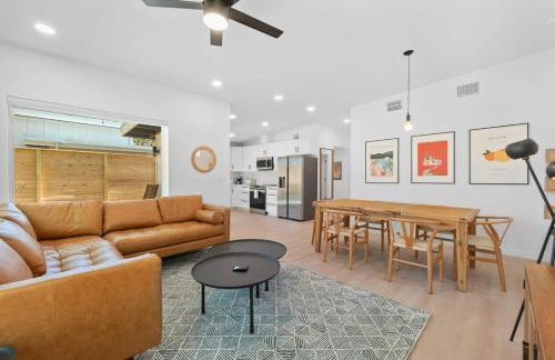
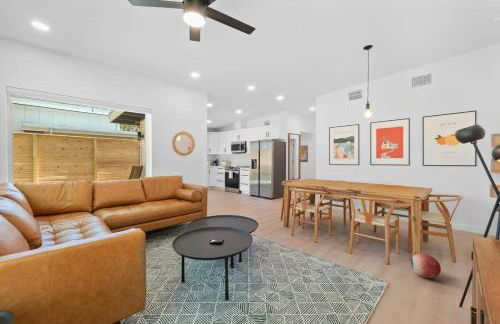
+ ball [410,252,442,279]
